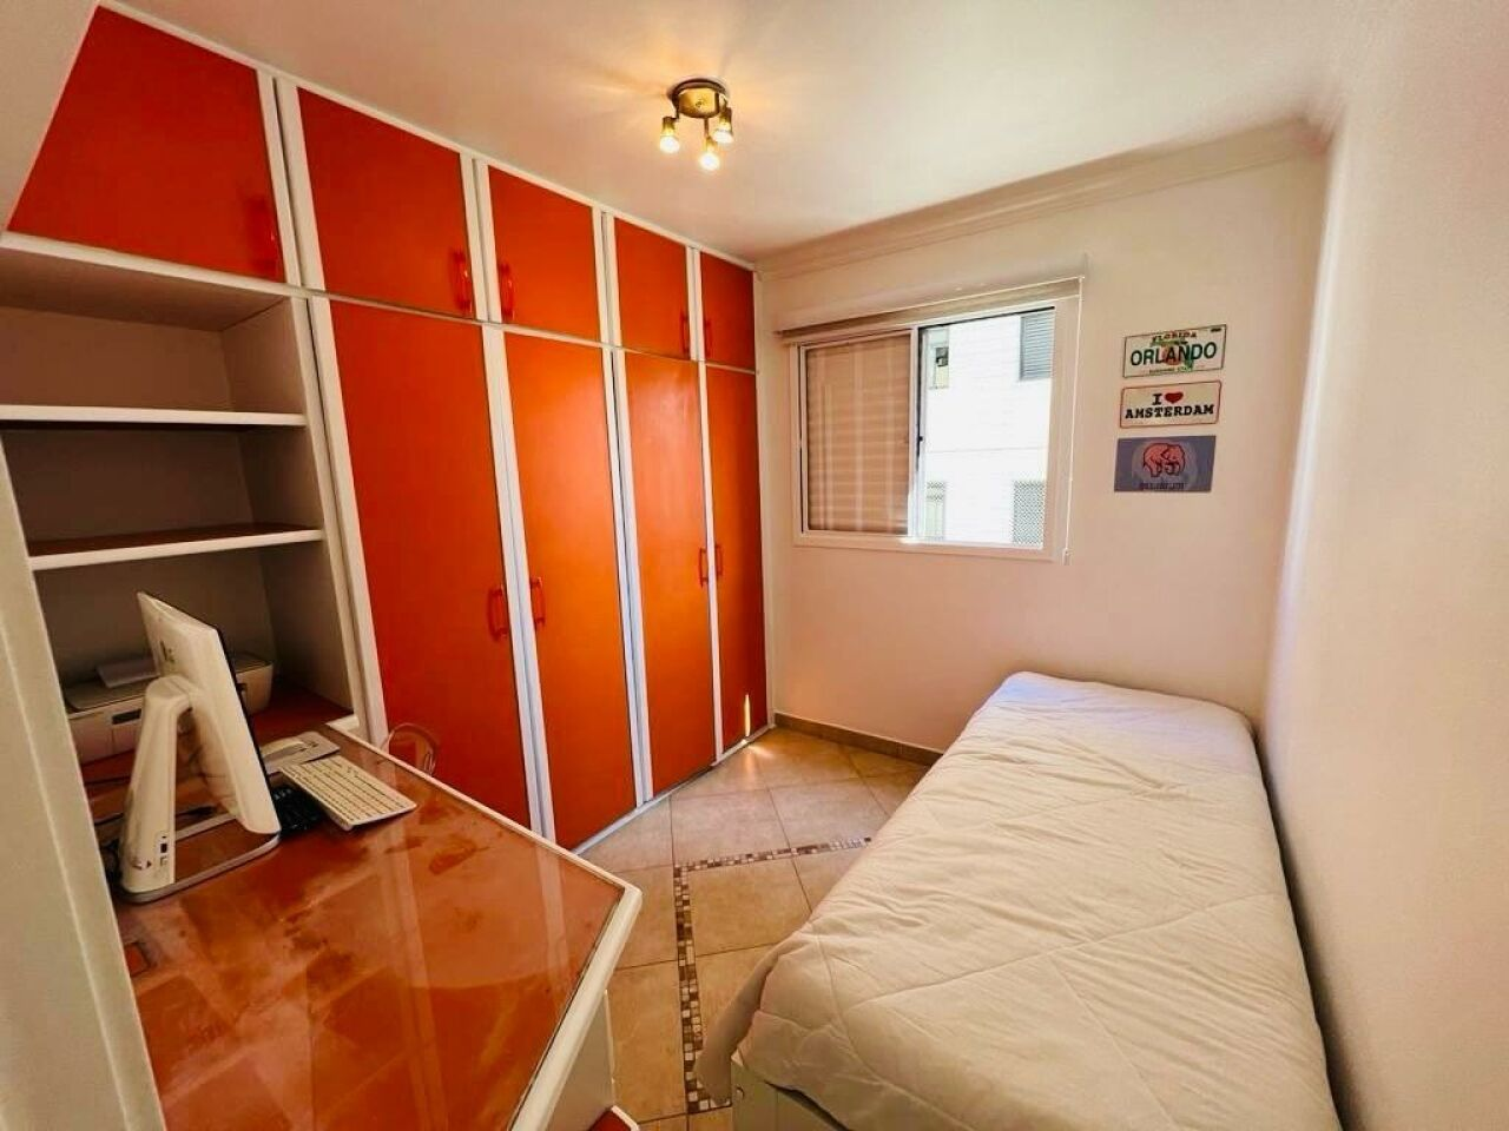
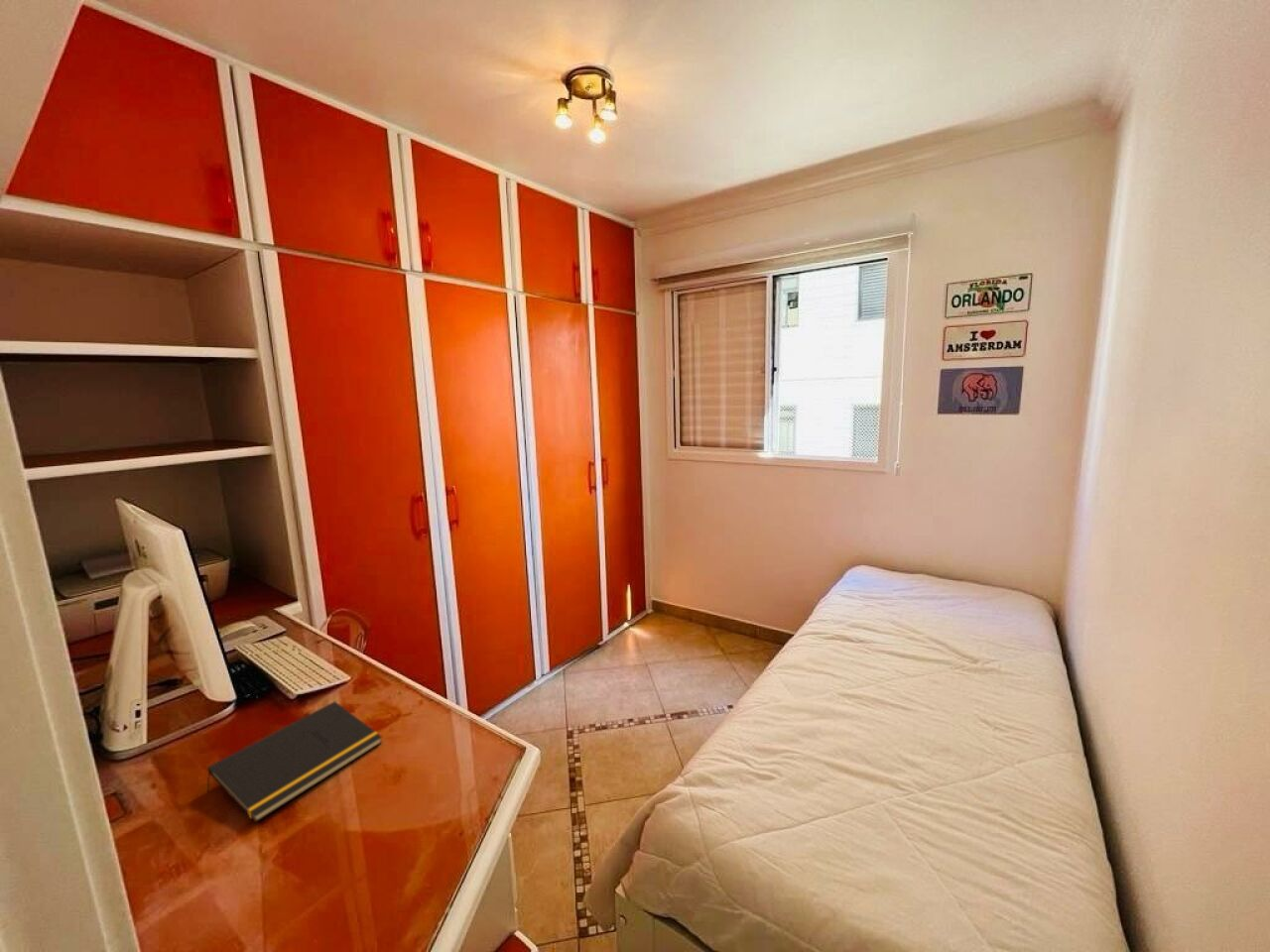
+ notepad [206,700,383,823]
